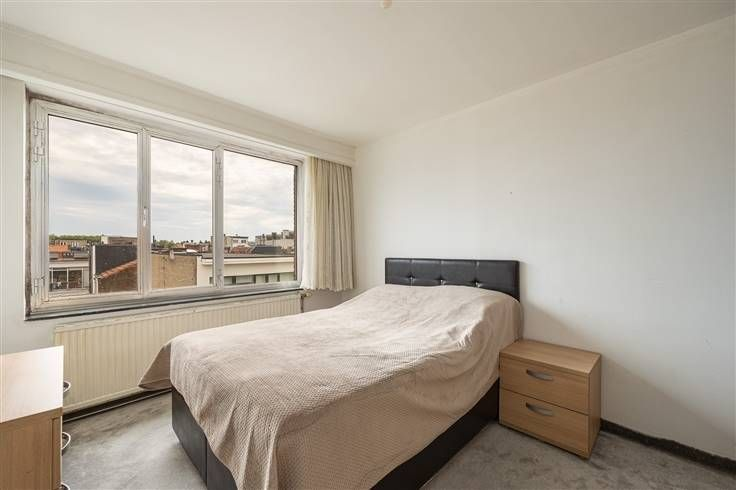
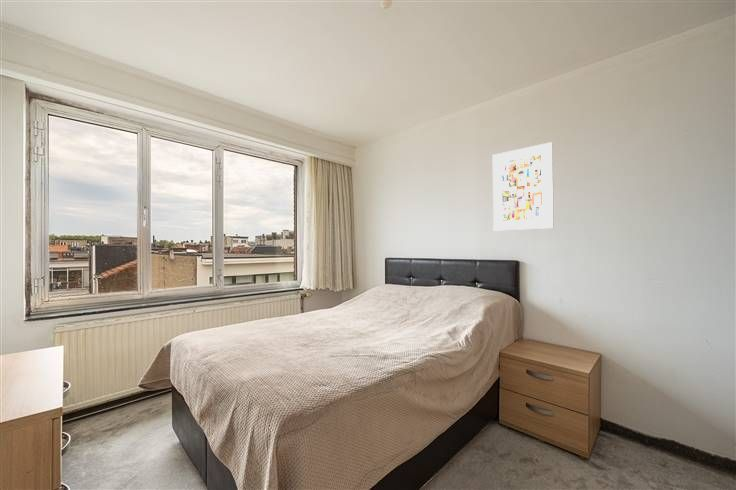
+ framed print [492,141,555,231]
